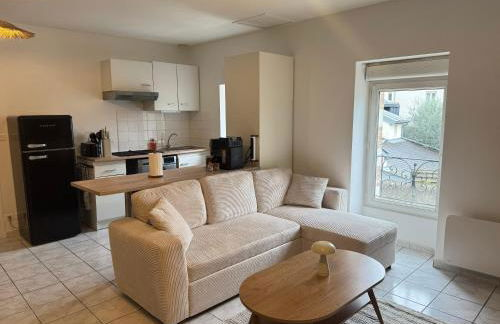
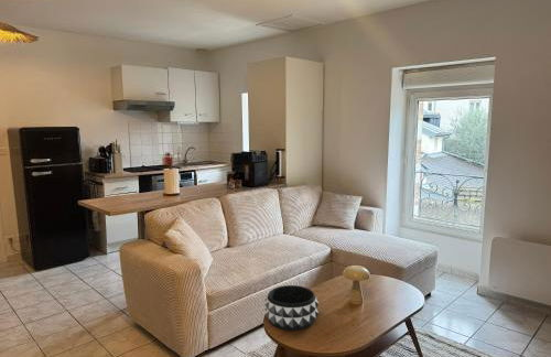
+ decorative bowl [263,284,320,332]
